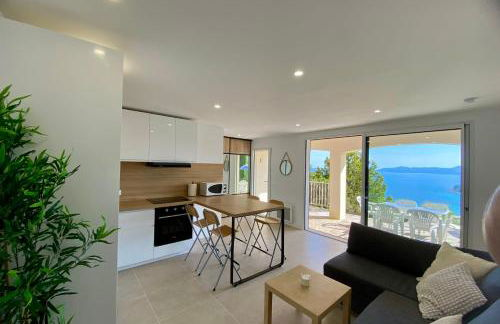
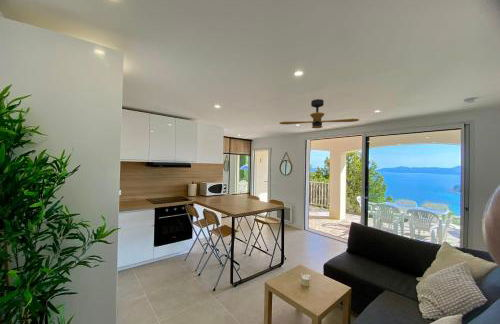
+ ceiling fan [278,98,360,129]
